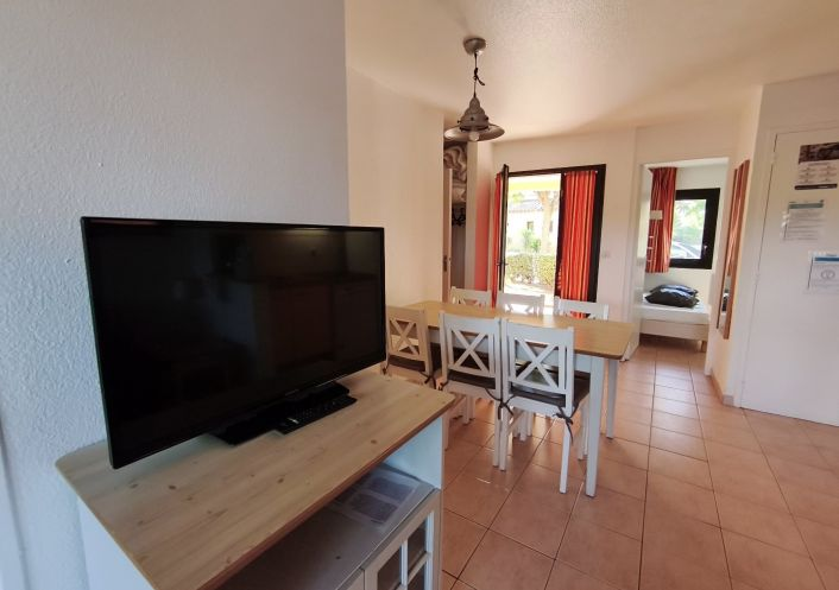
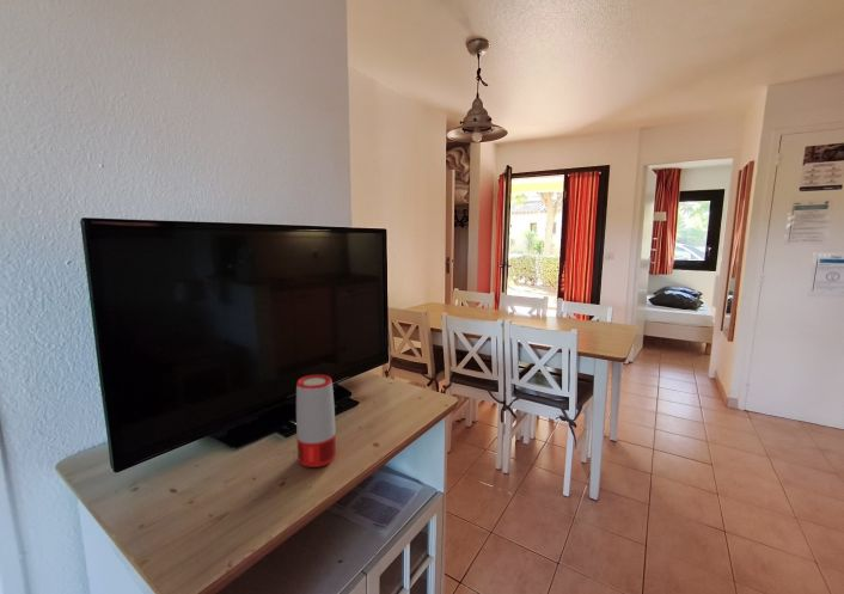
+ speaker [295,374,337,469]
